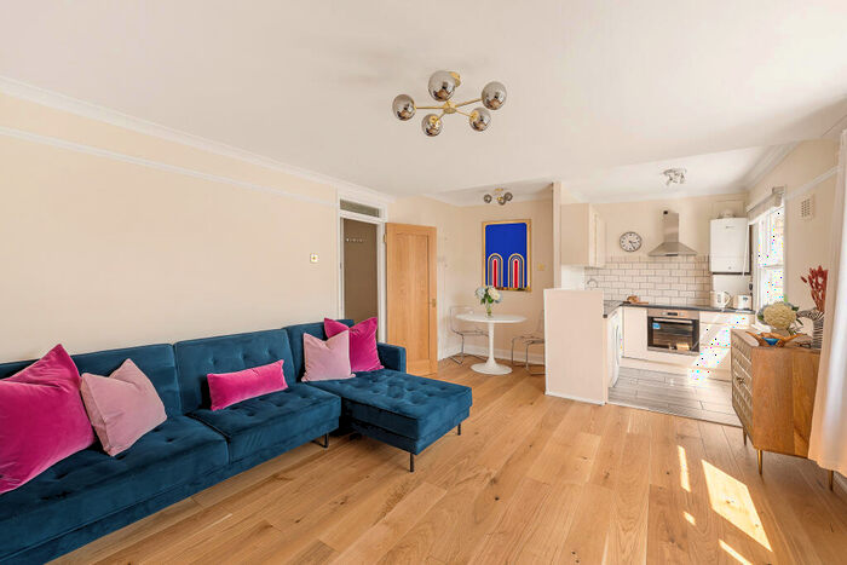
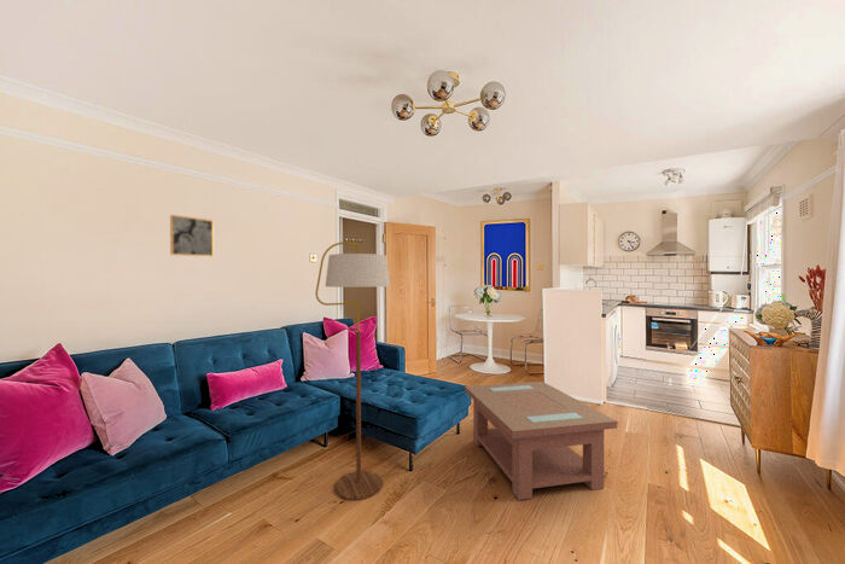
+ coffee table [464,380,618,501]
+ wall art [169,214,215,258]
+ floor lamp [314,242,391,501]
